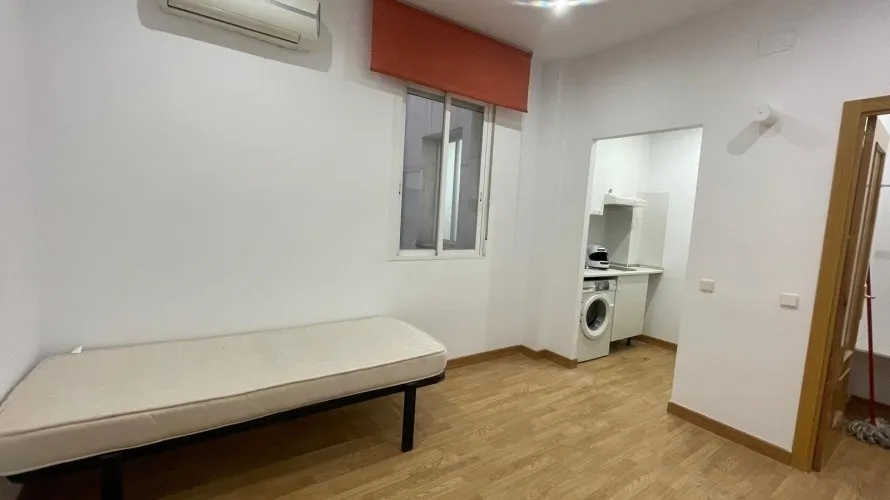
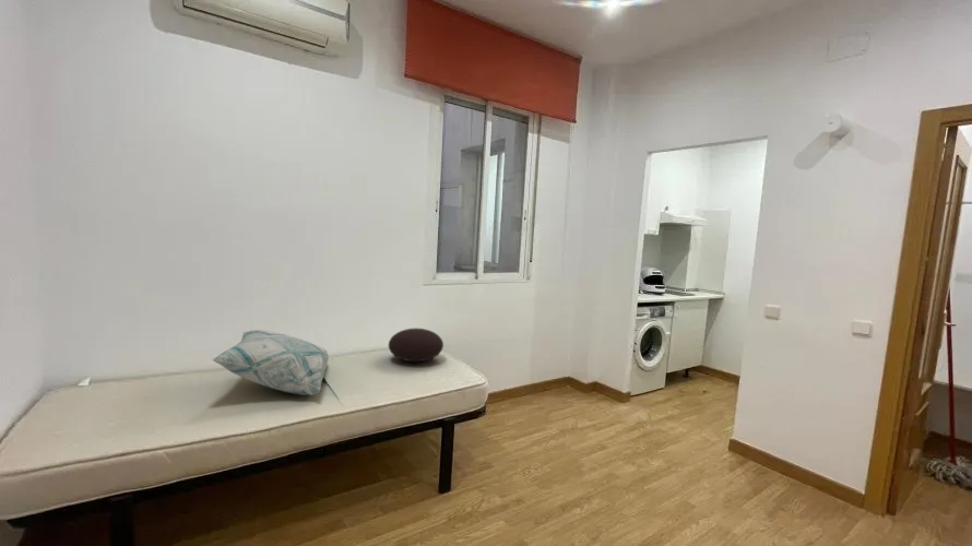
+ cushion [388,328,444,363]
+ decorative pillow [211,329,330,396]
